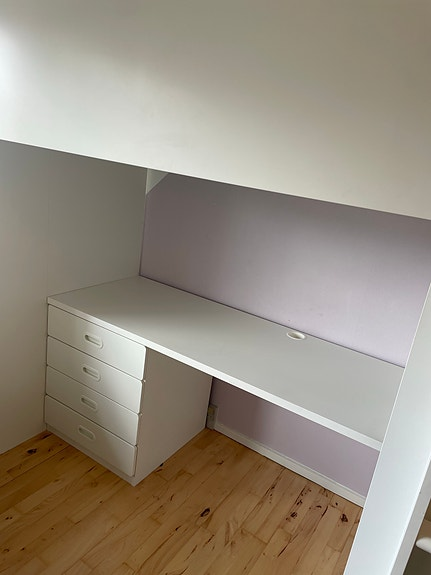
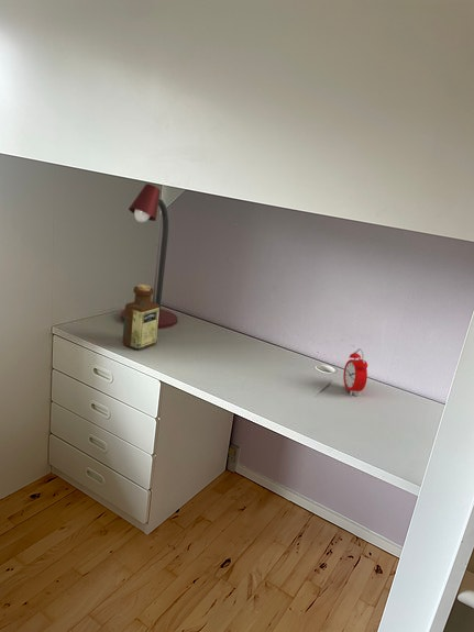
+ desk lamp [120,182,178,330]
+ bottle [121,284,159,351]
+ alarm clock [342,347,368,397]
